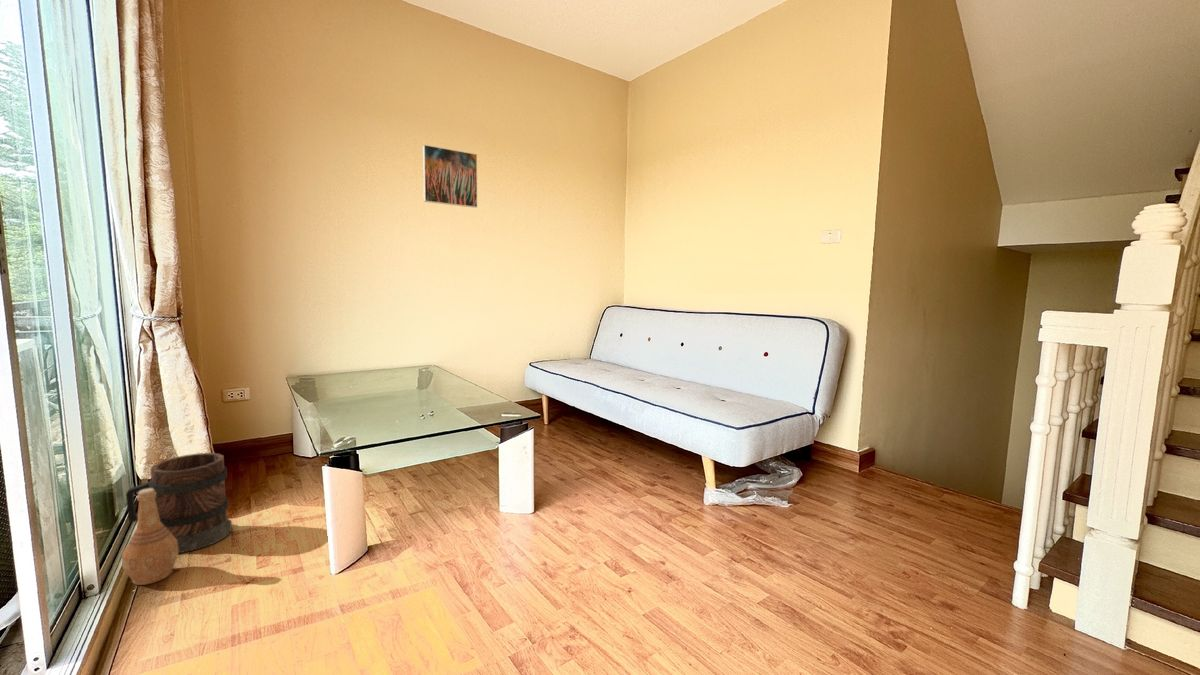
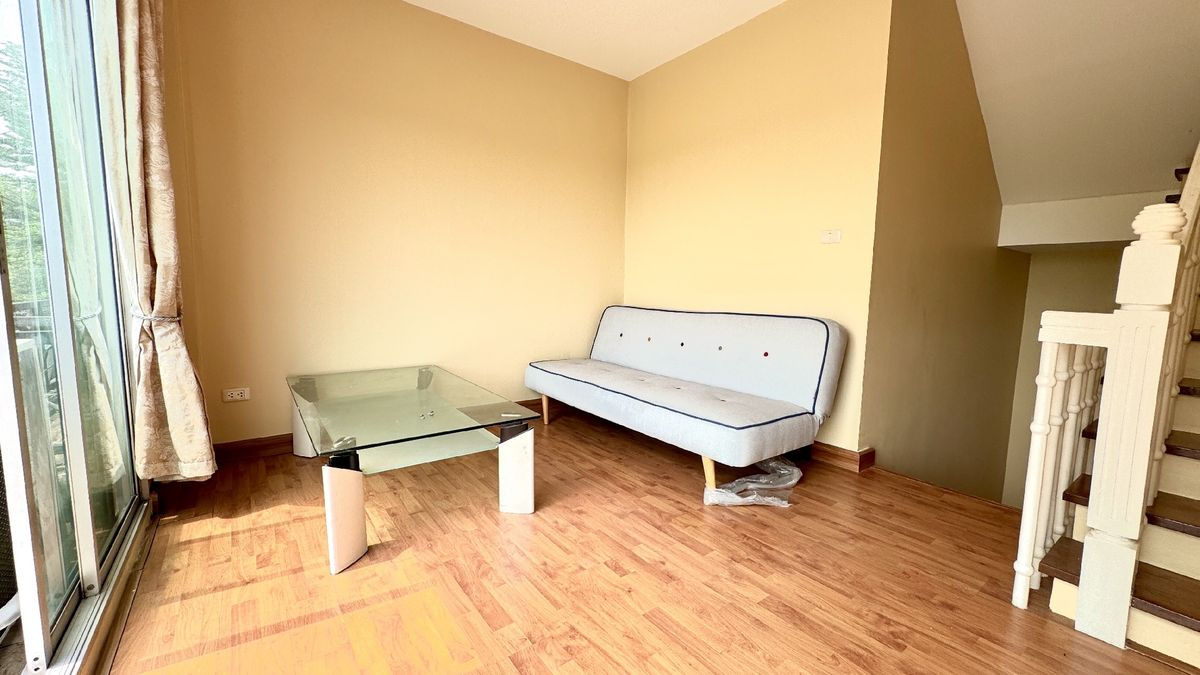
- vase [121,488,179,586]
- wooden barrel [125,452,233,554]
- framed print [422,144,478,209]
